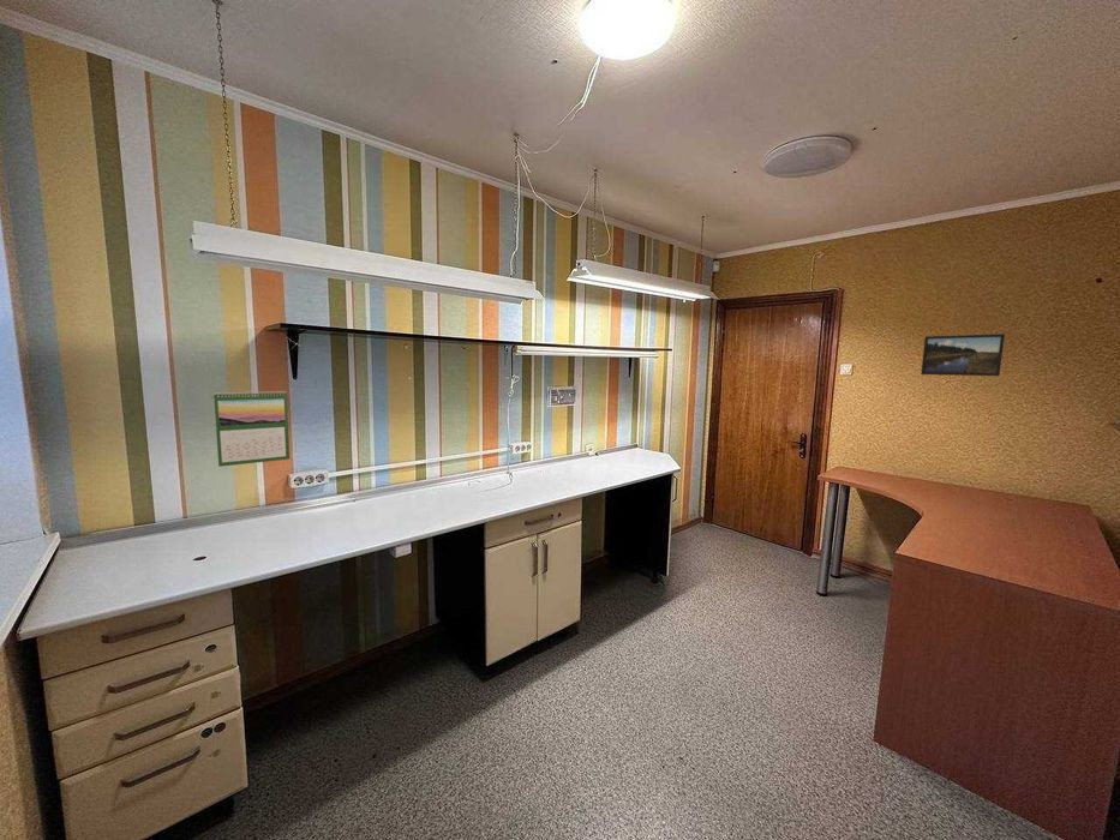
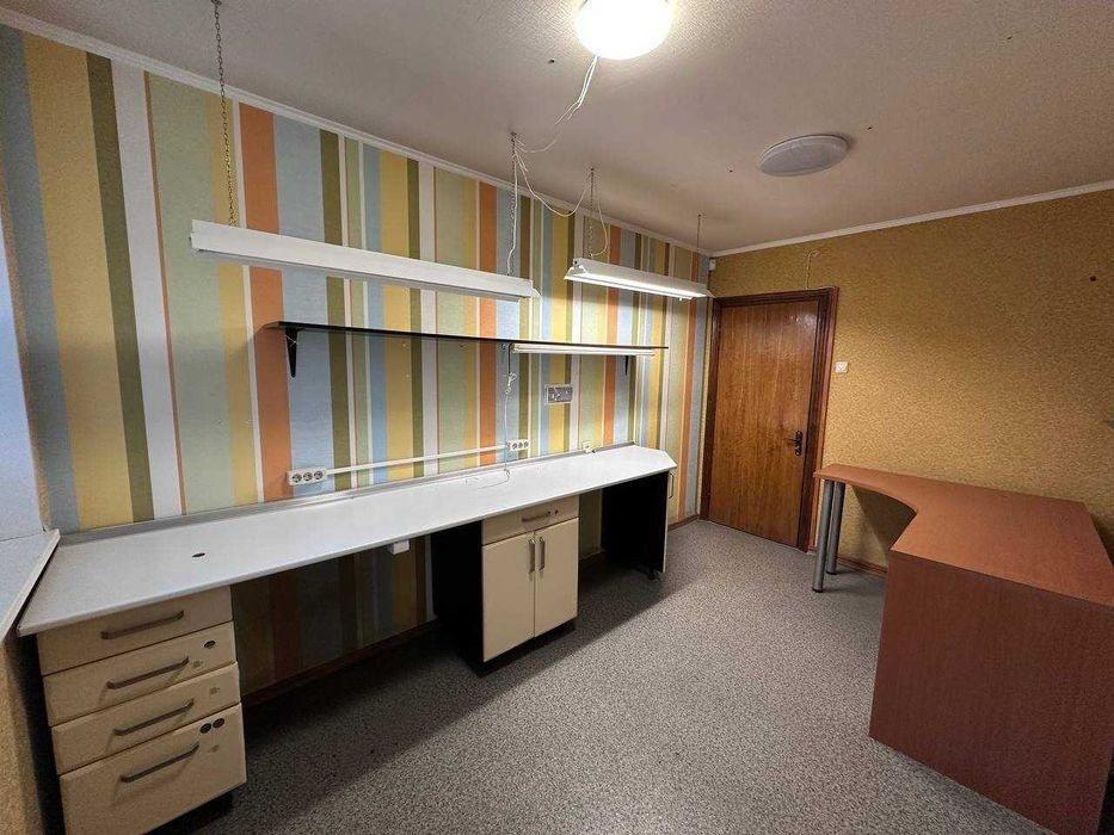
- calendar [212,389,291,468]
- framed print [921,332,1006,377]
